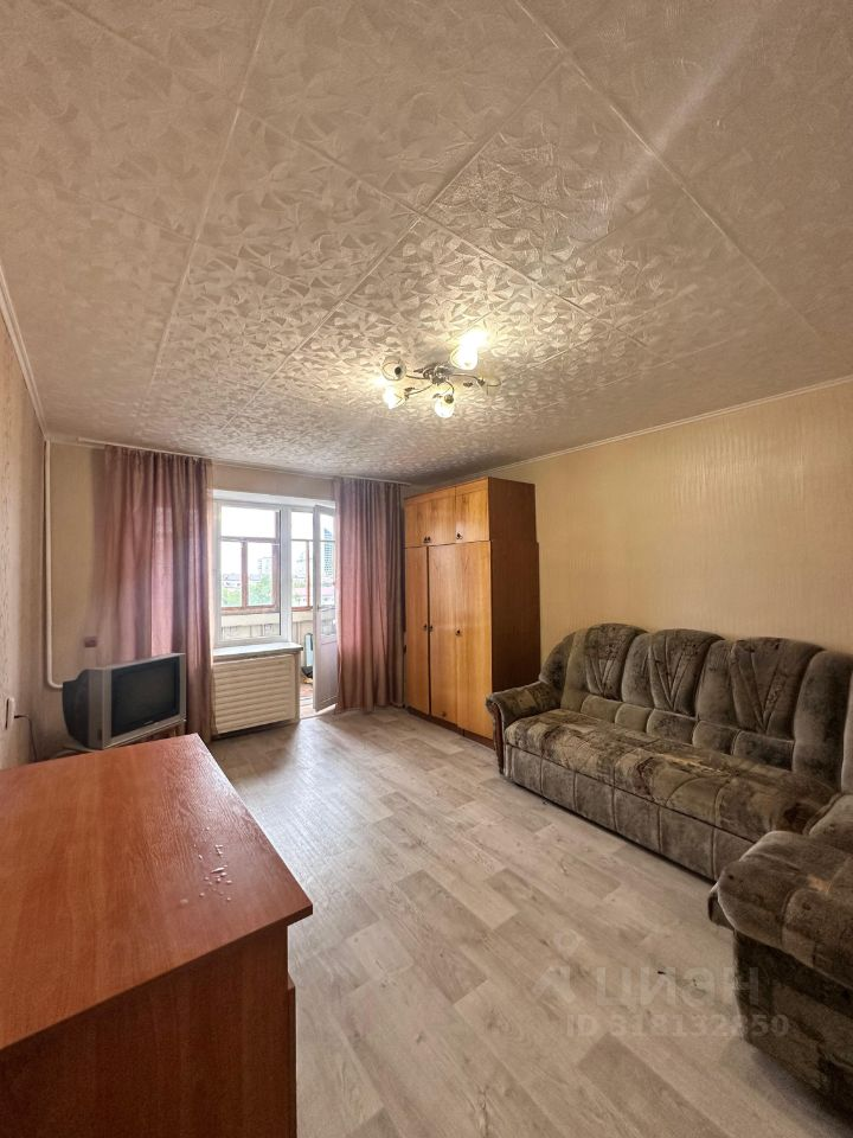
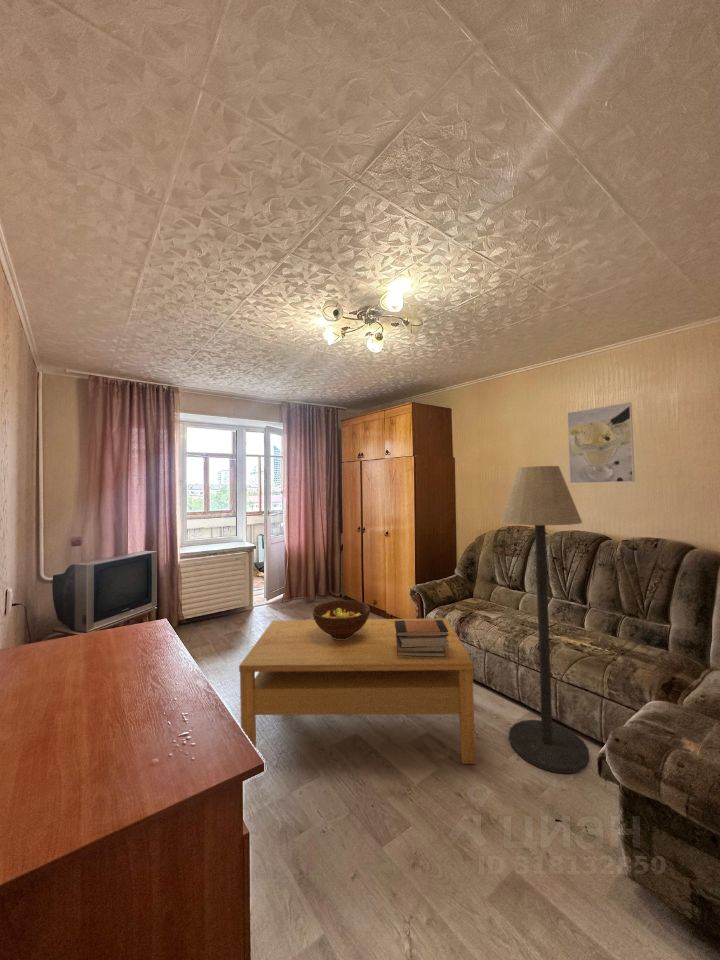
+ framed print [566,401,636,484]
+ fruit bowl [312,599,371,639]
+ coffee table [238,617,476,765]
+ floor lamp [500,465,591,774]
+ book stack [395,620,449,657]
